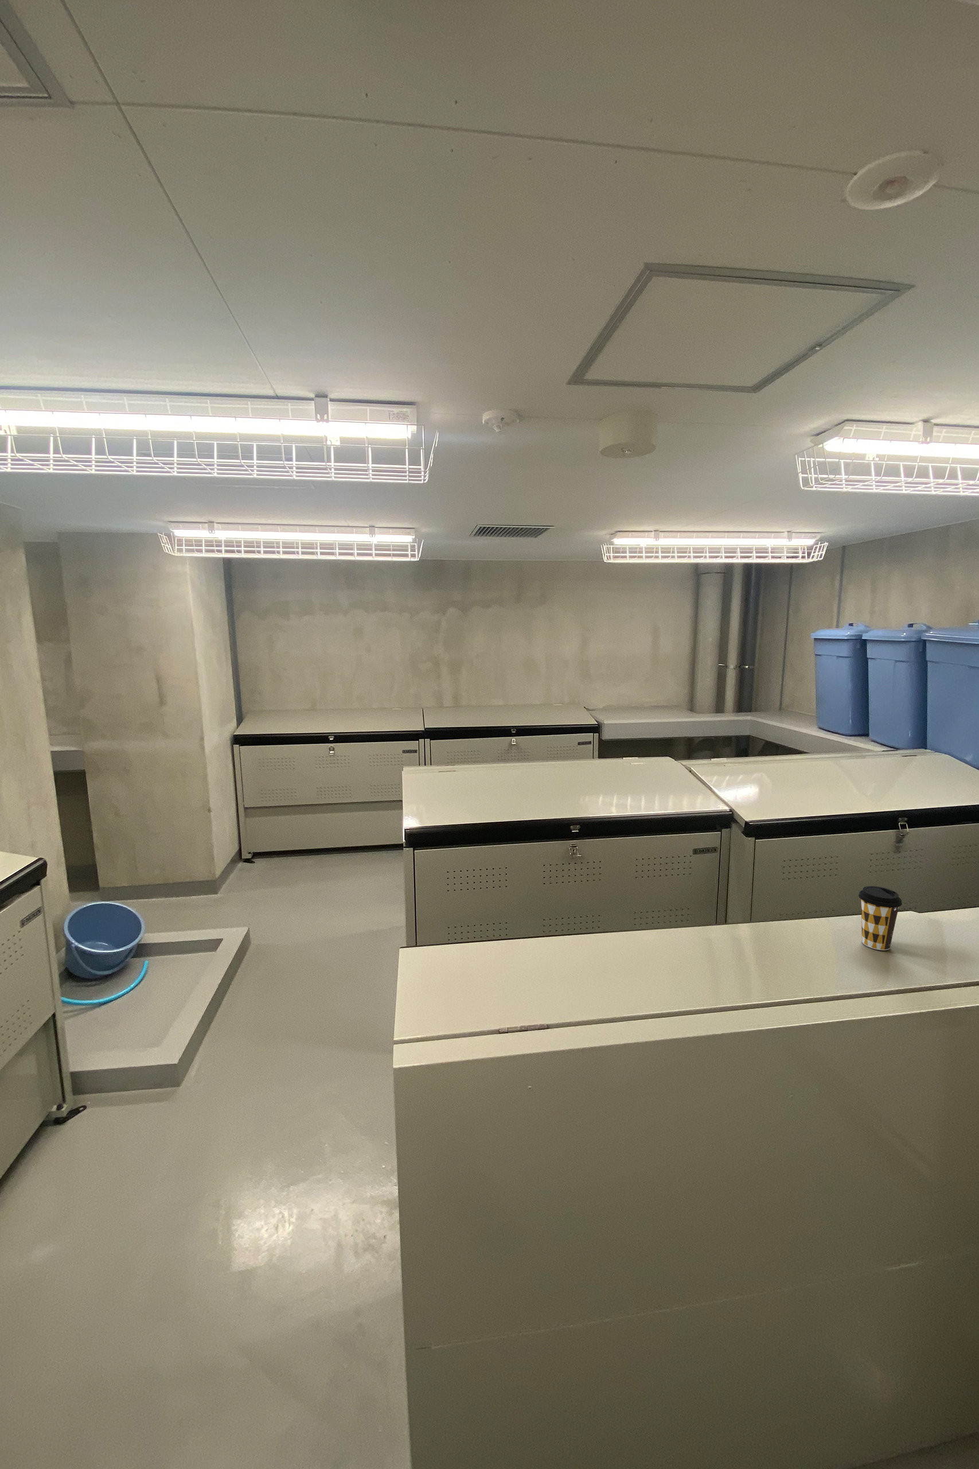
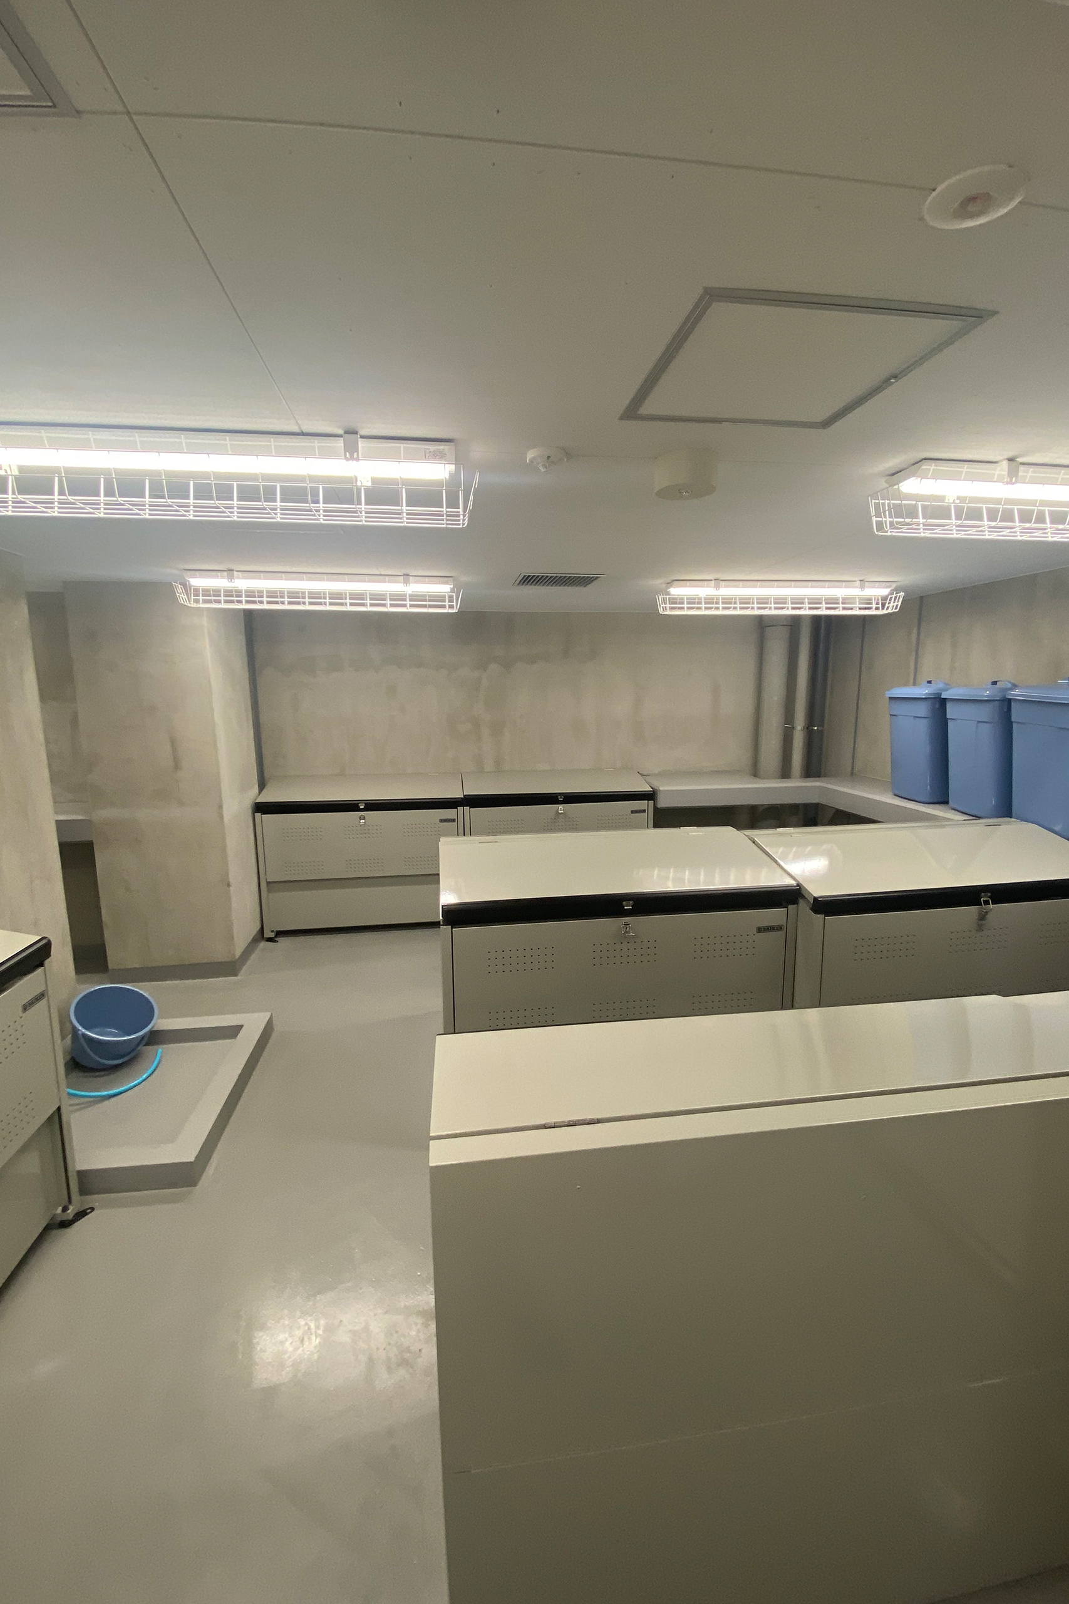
- coffee cup [858,885,903,951]
